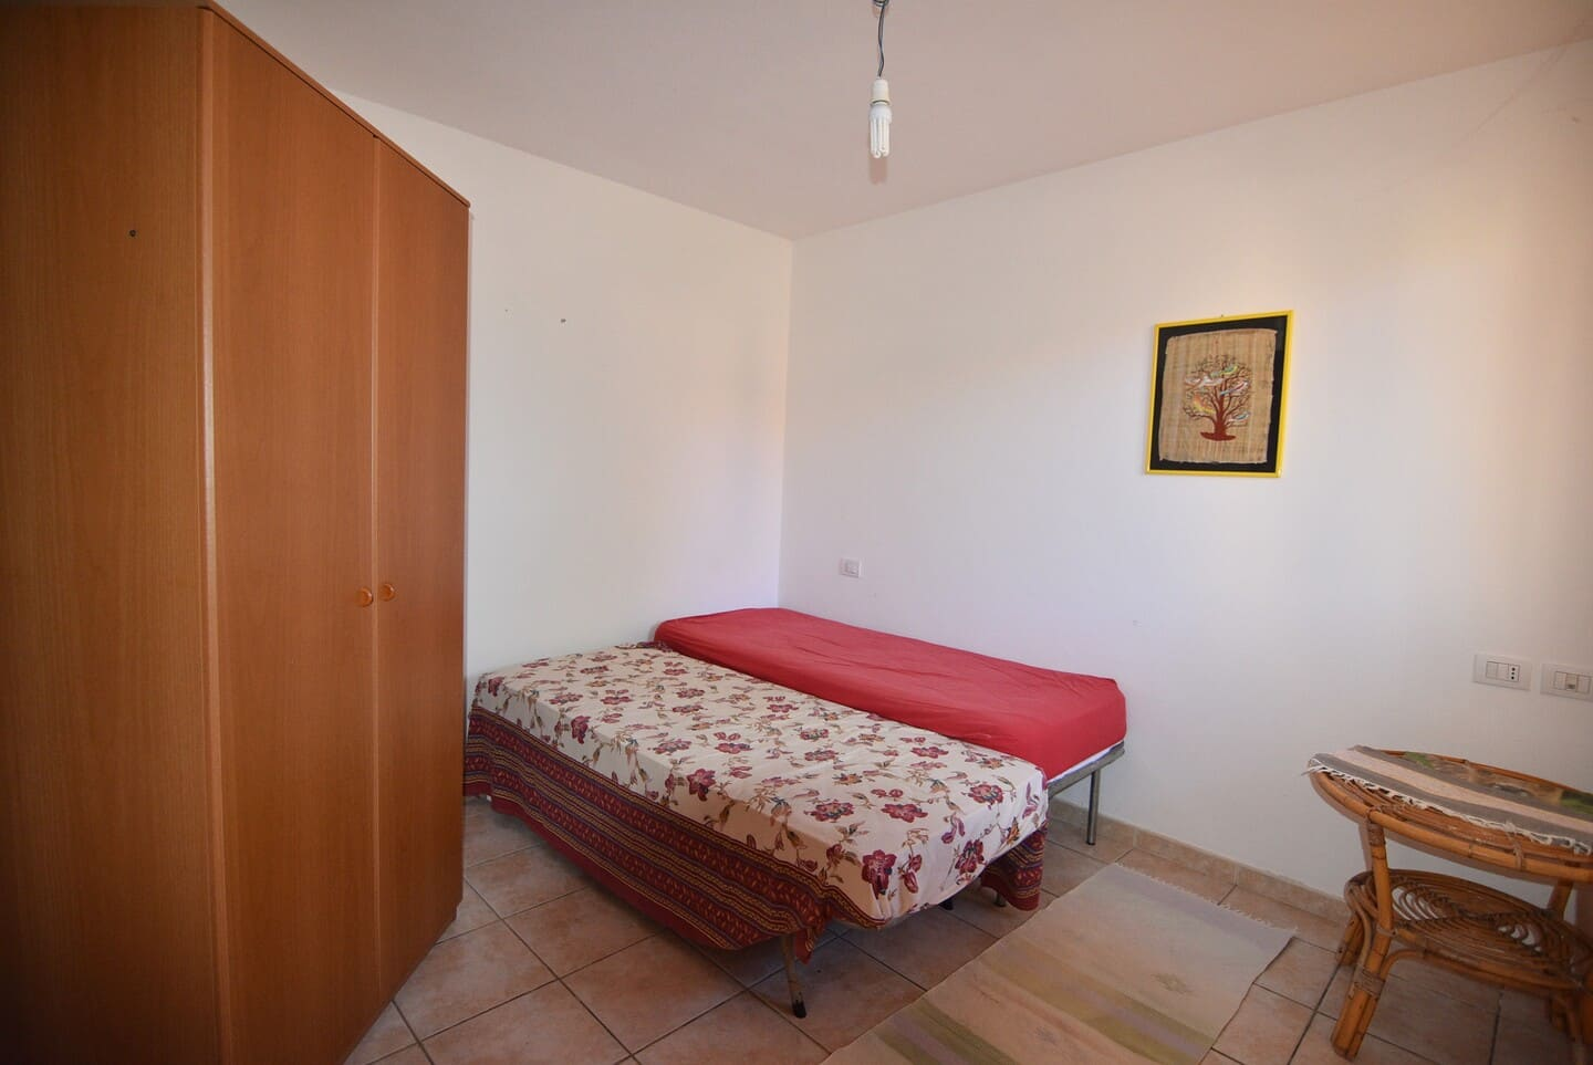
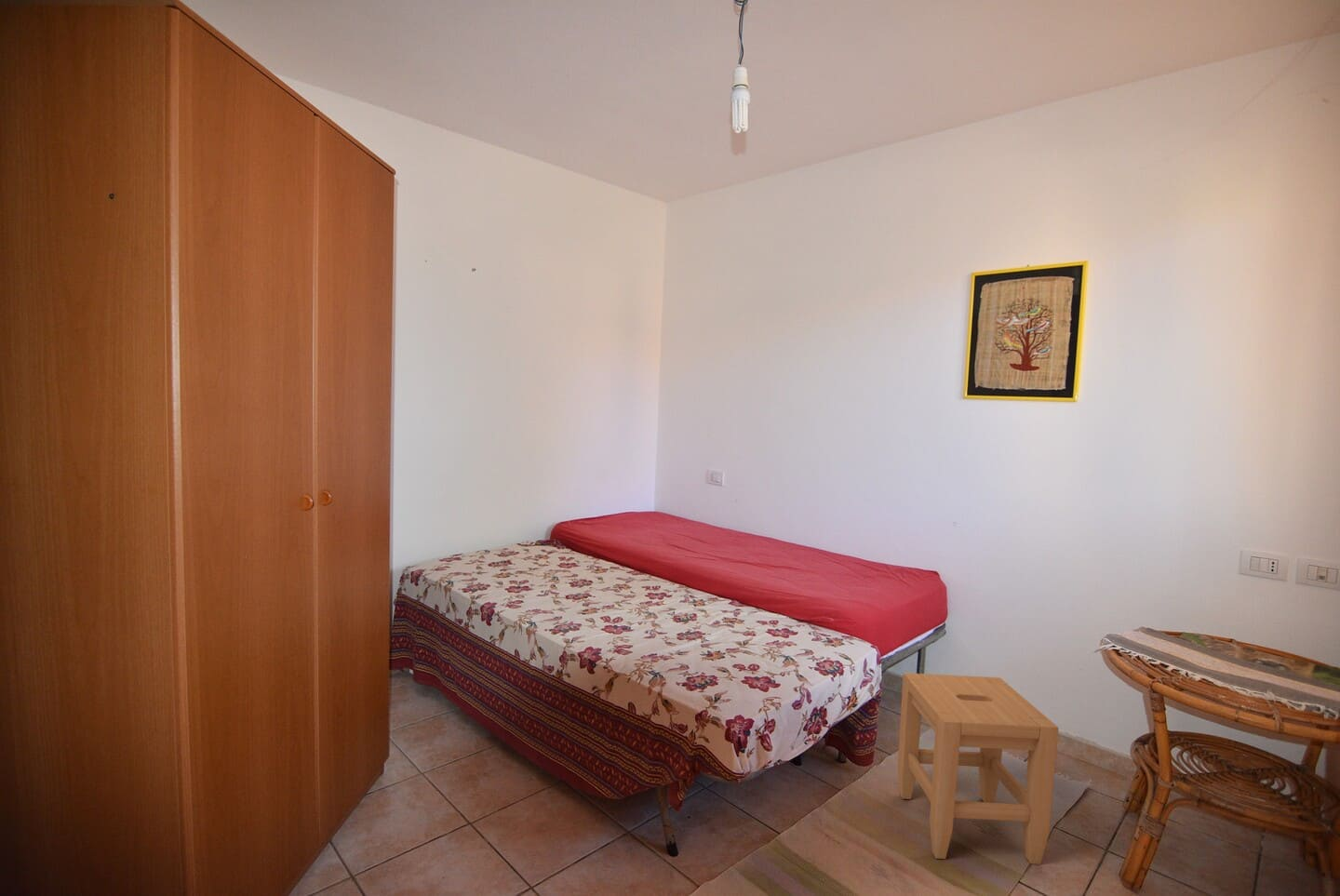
+ stool [897,672,1060,865]
